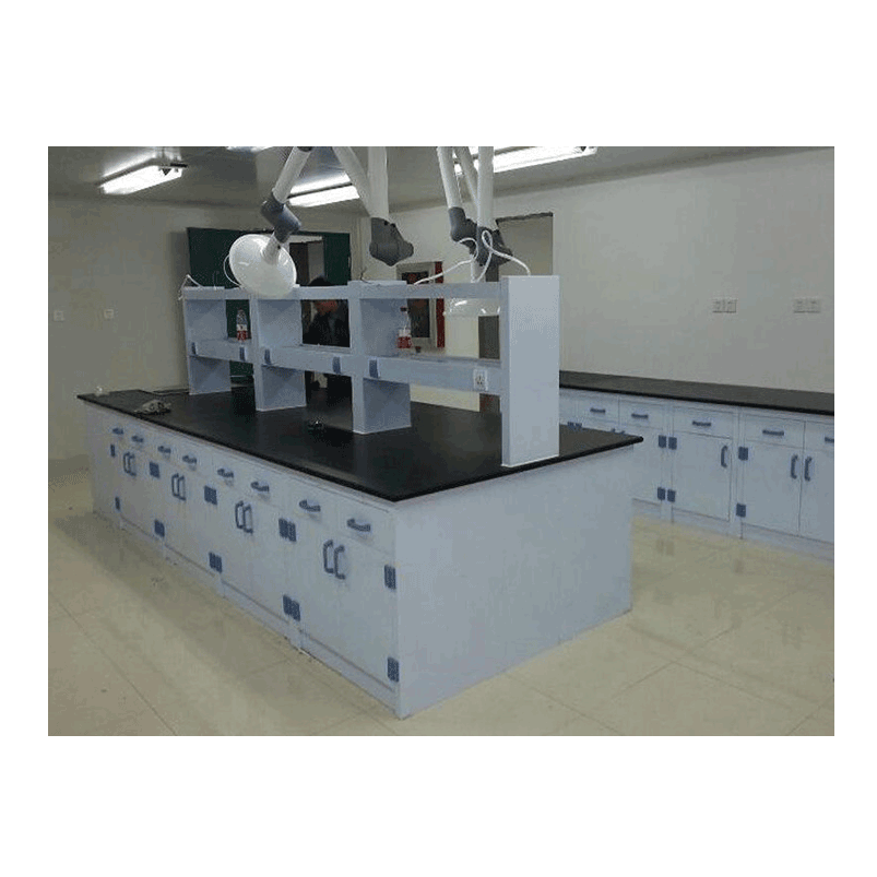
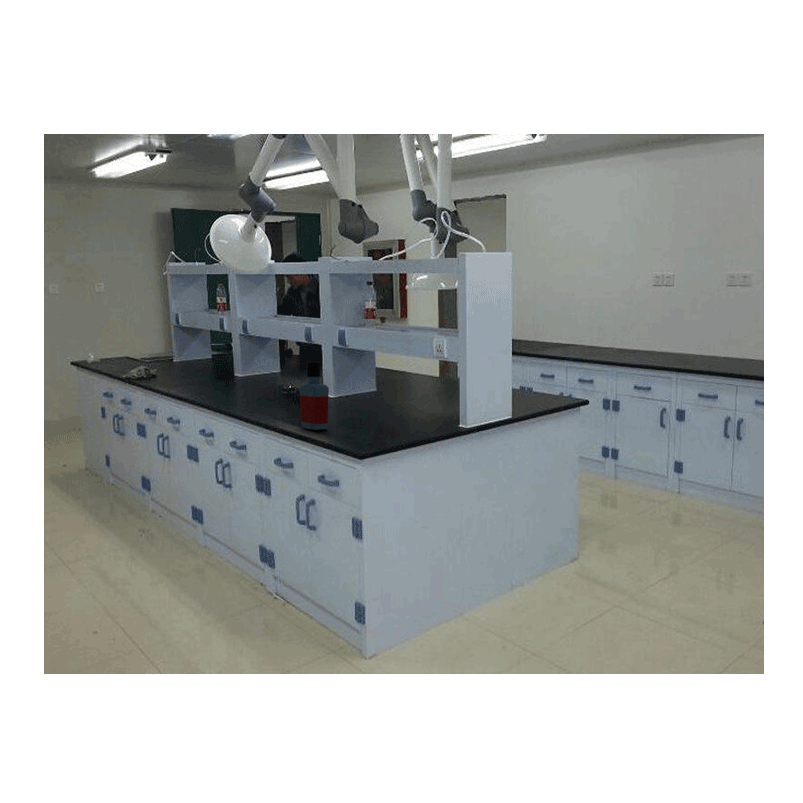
+ bottle [298,361,330,431]
